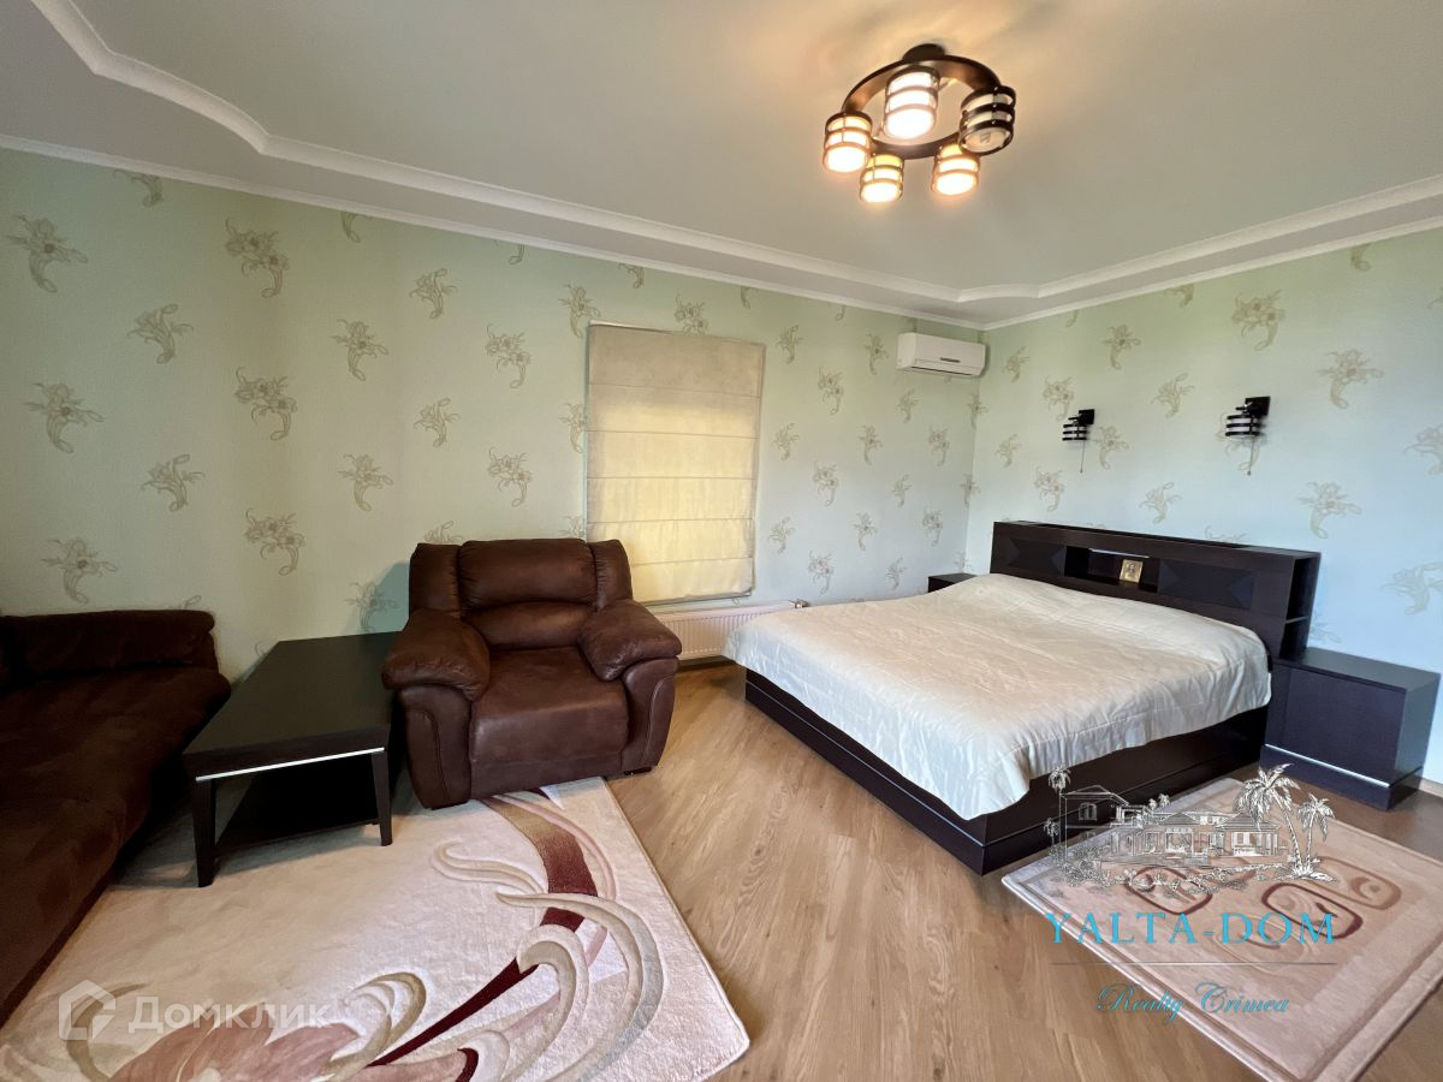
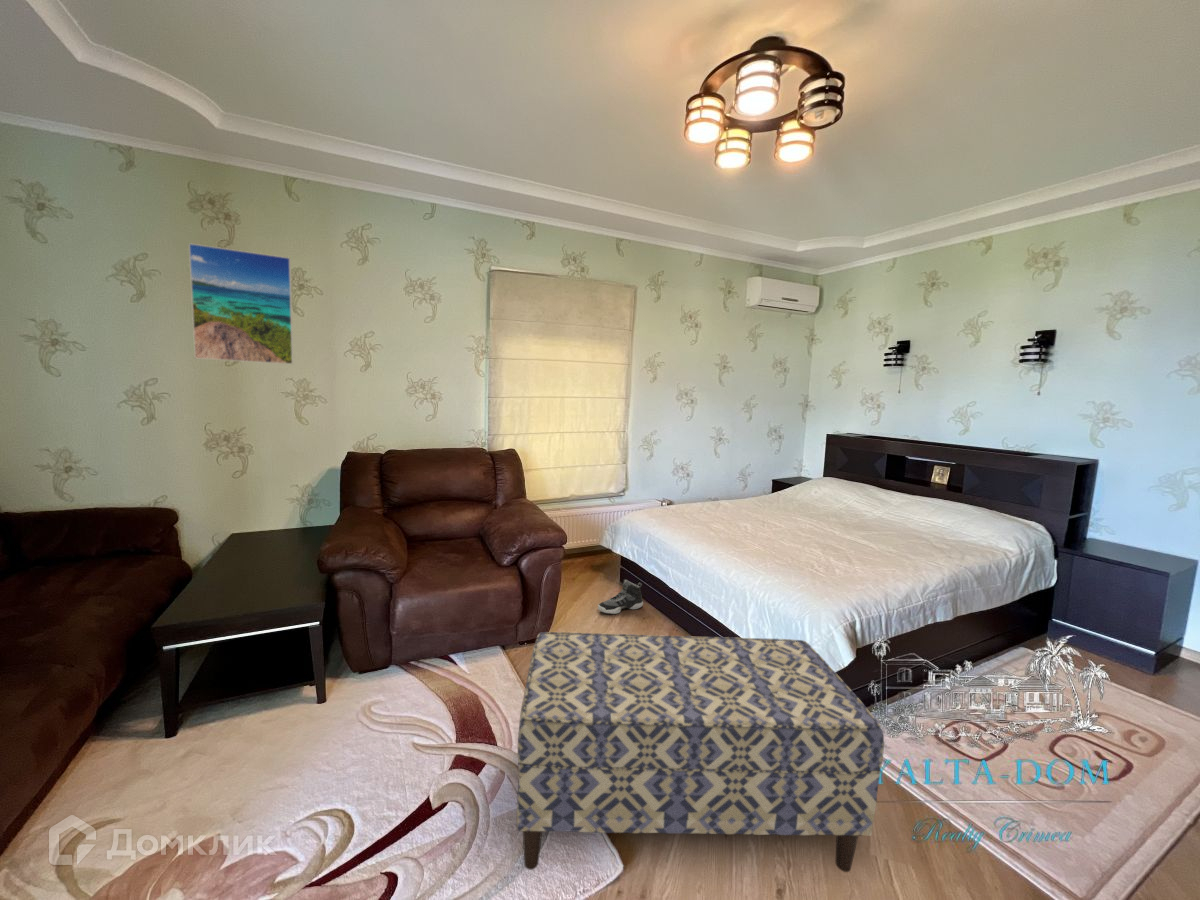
+ sneaker [597,578,644,615]
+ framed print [188,242,294,365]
+ bench [516,631,885,873]
